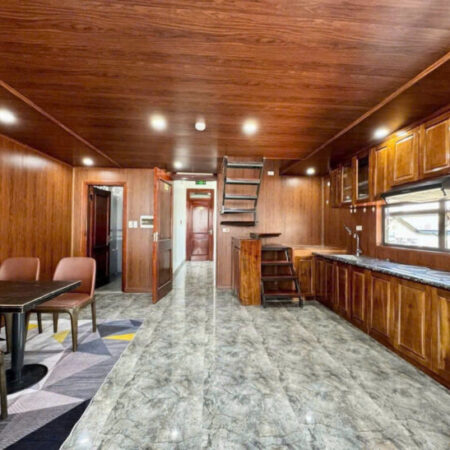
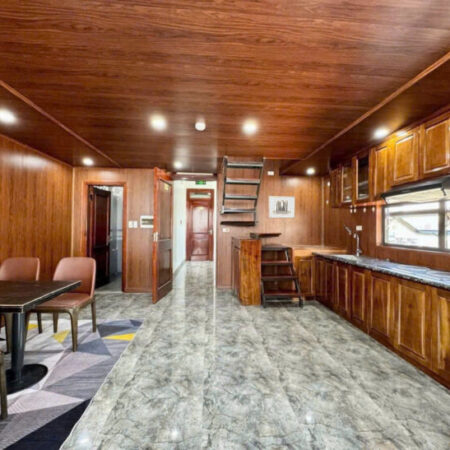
+ wall art [268,195,296,219]
